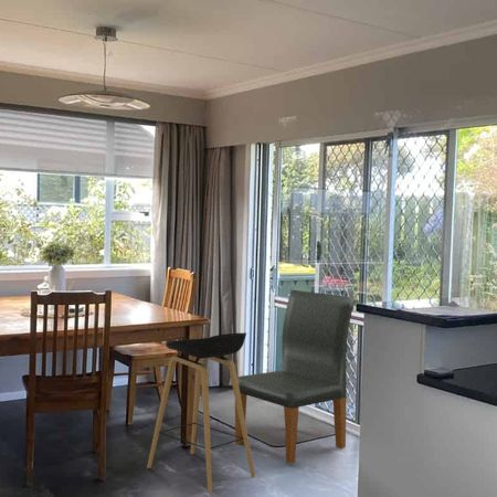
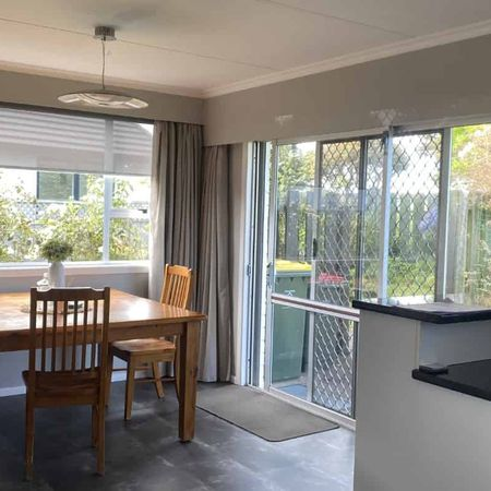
- stool [146,331,256,494]
- dining chair [234,289,356,465]
